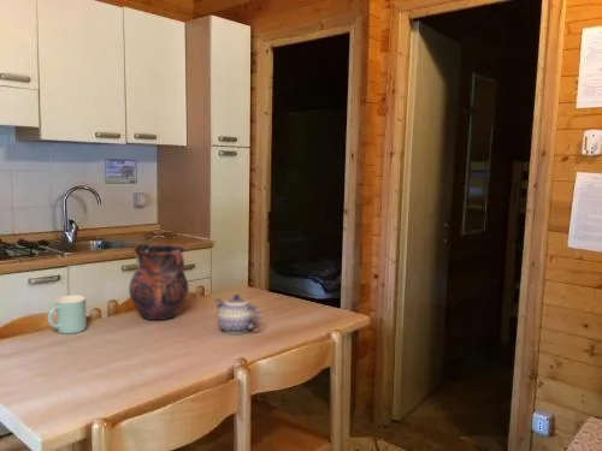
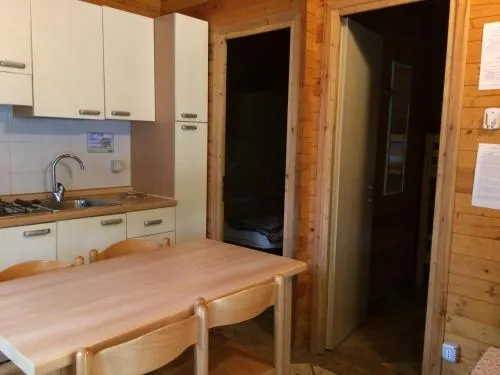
- vase [128,243,189,321]
- teapot [213,293,262,336]
- mug [47,295,88,336]
